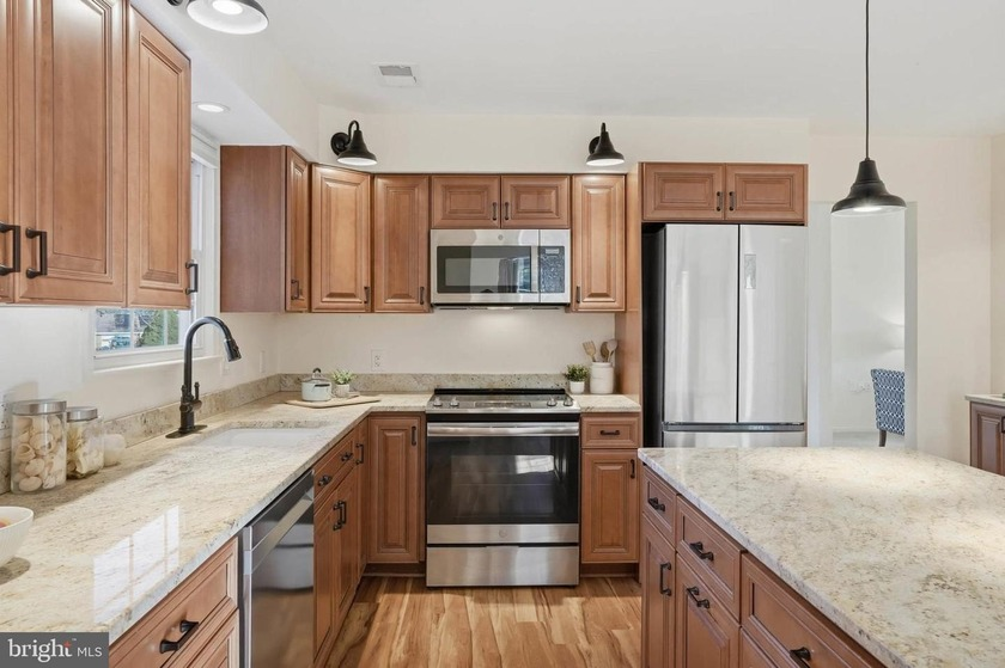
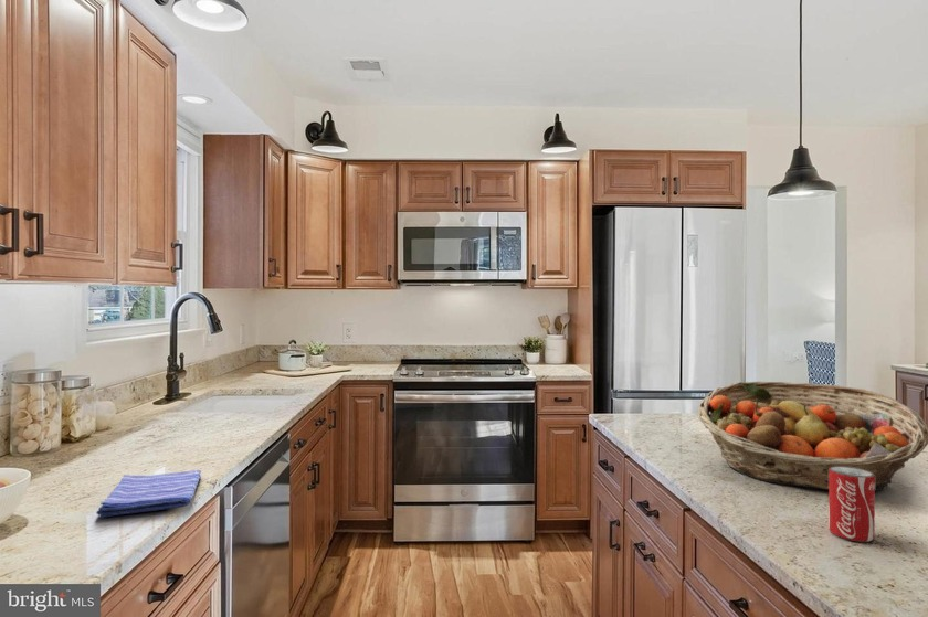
+ fruit basket [697,381,928,492]
+ beverage can [827,467,876,543]
+ dish towel [95,469,202,518]
